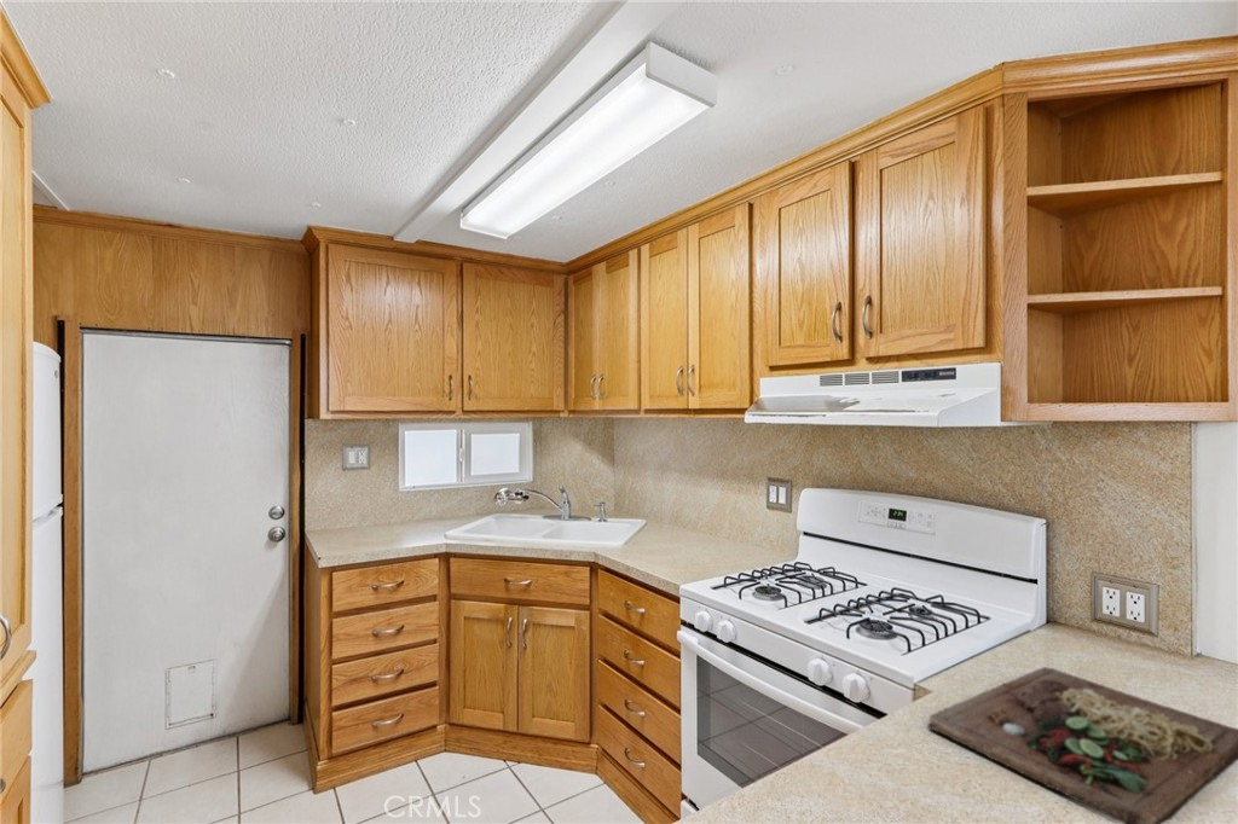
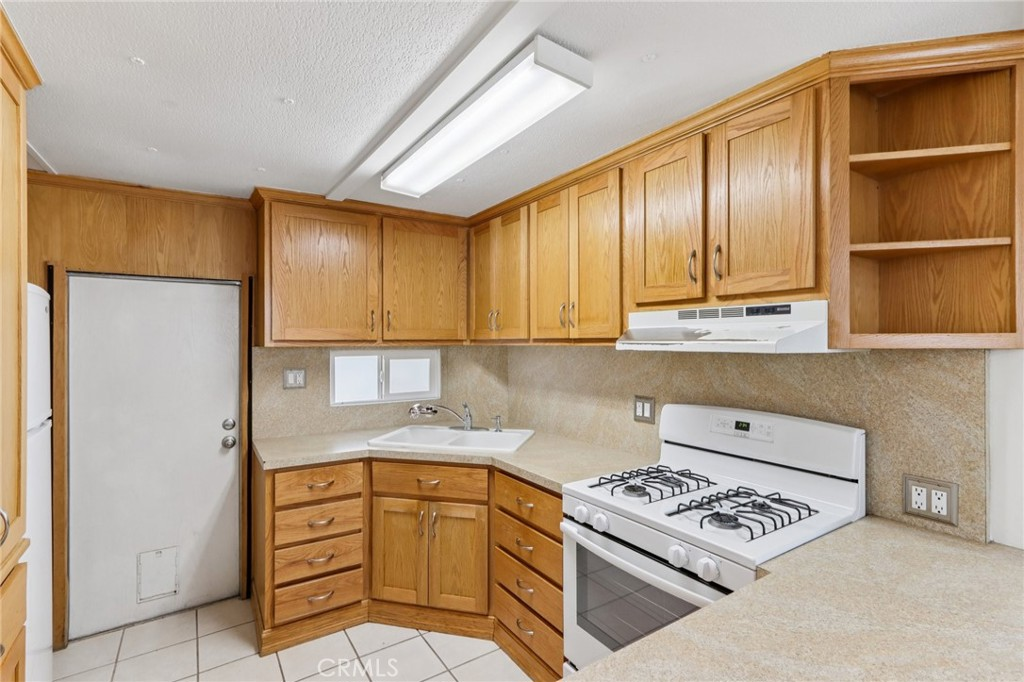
- cutting board [926,666,1238,824]
